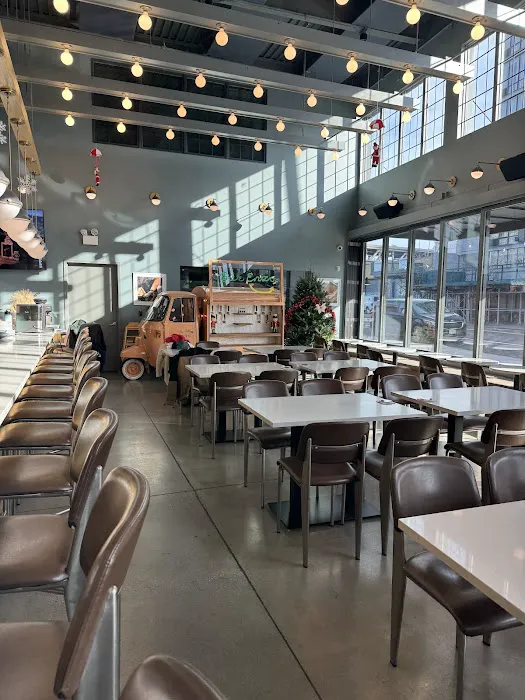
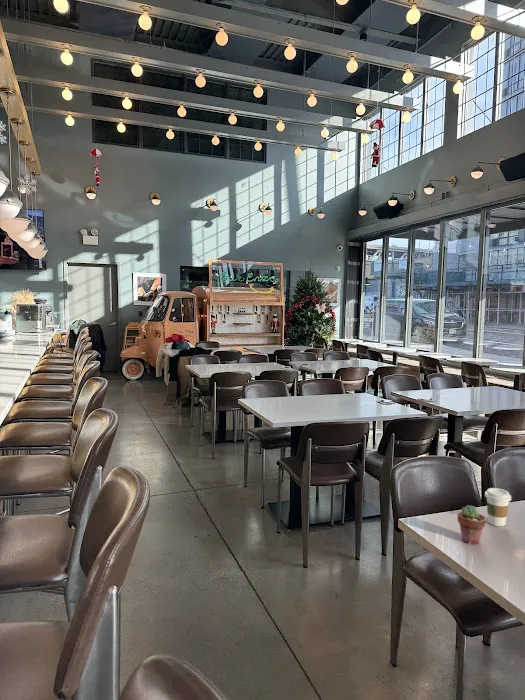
+ coffee cup [484,487,512,527]
+ potted succulent [457,504,487,545]
